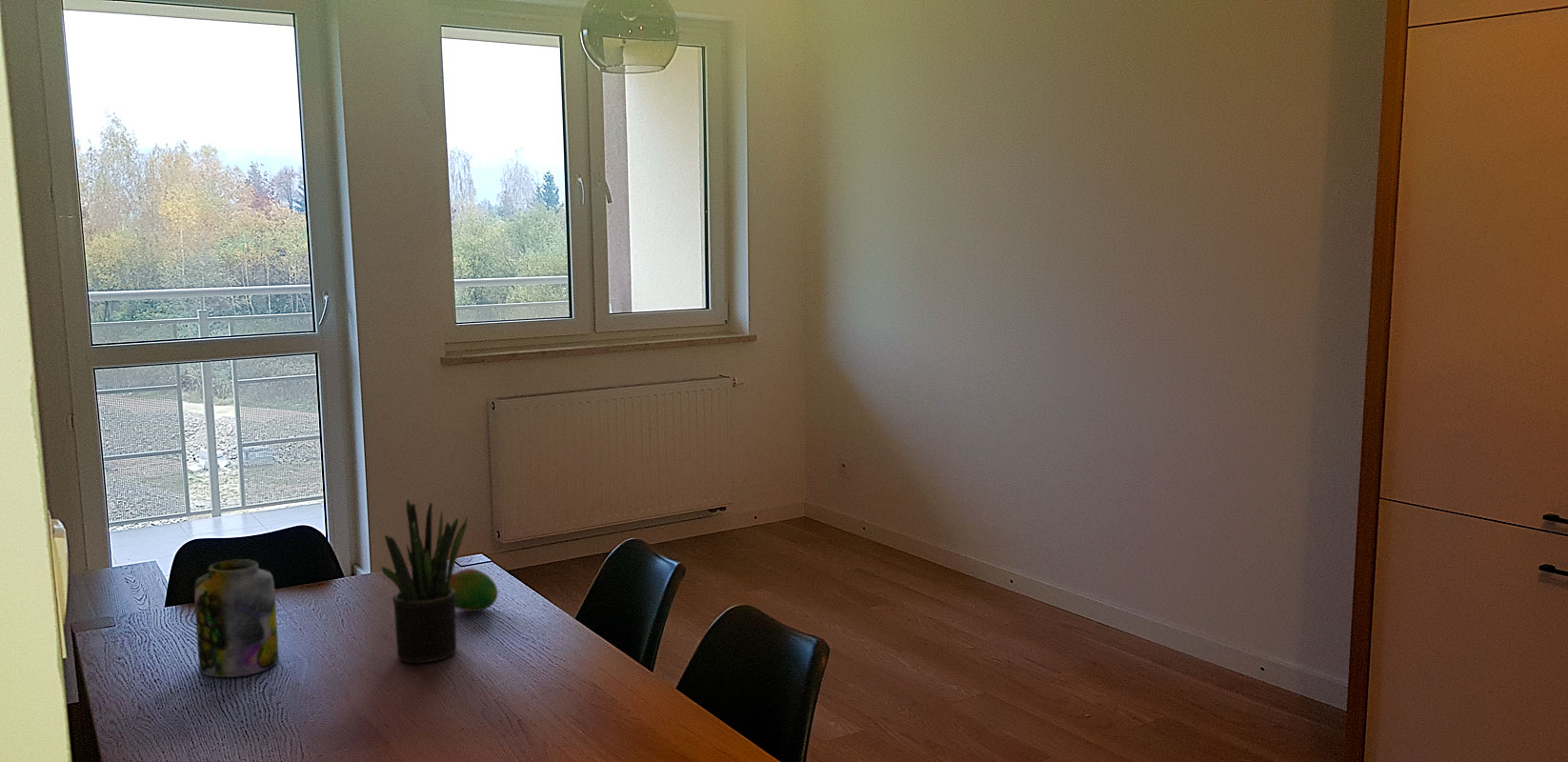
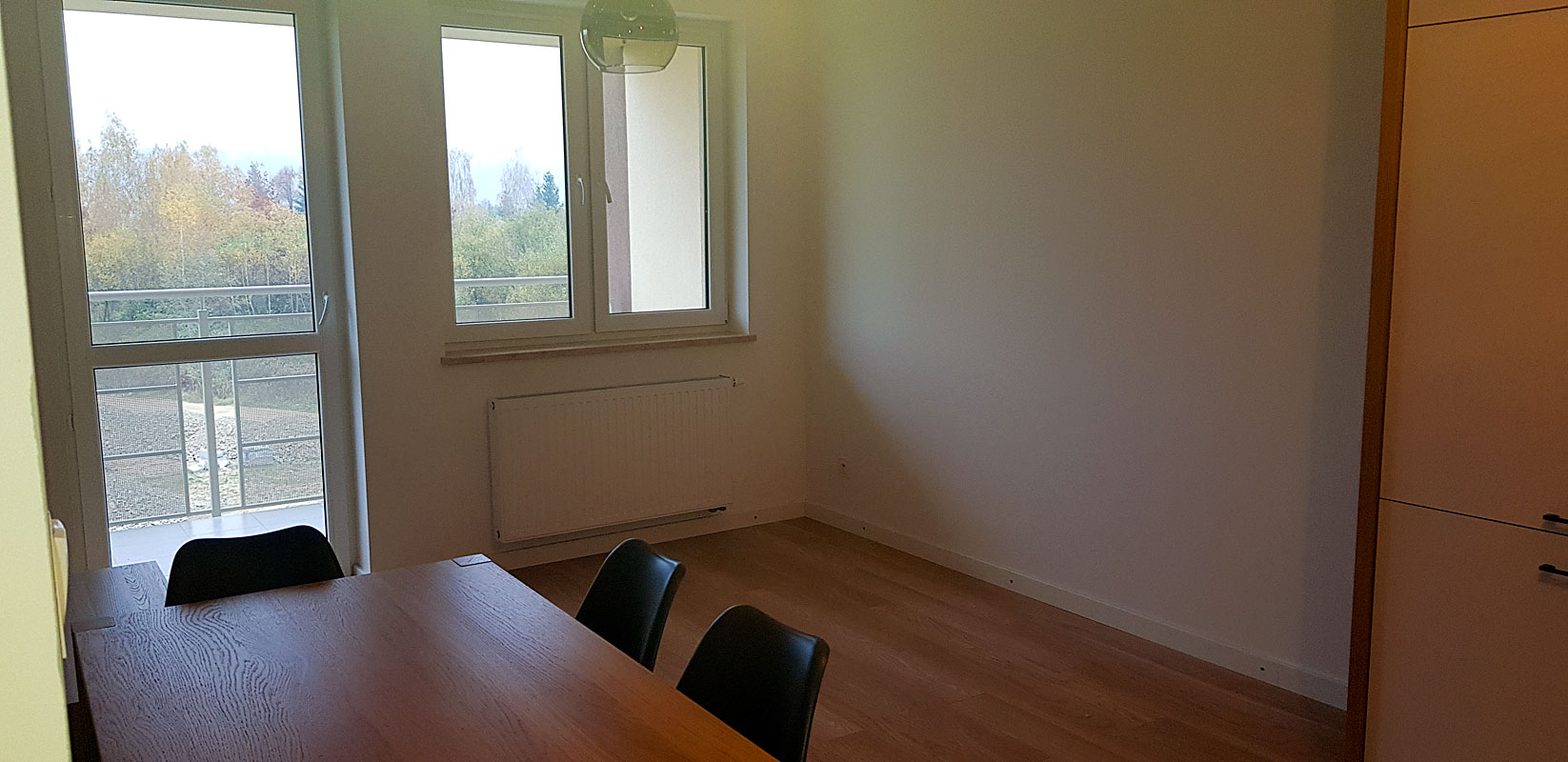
- potted plant [380,498,469,664]
- fruit [450,568,499,612]
- jar [193,558,280,678]
